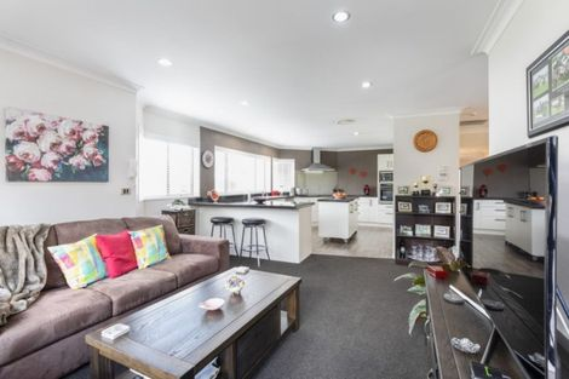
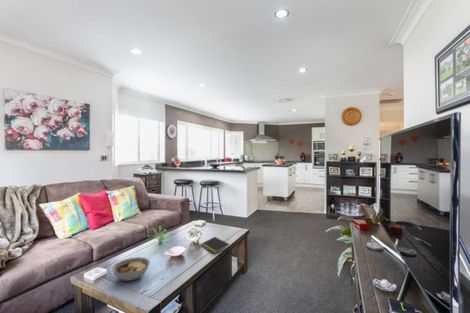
+ bowl [111,256,151,282]
+ plant [146,226,173,244]
+ notepad [200,236,230,255]
